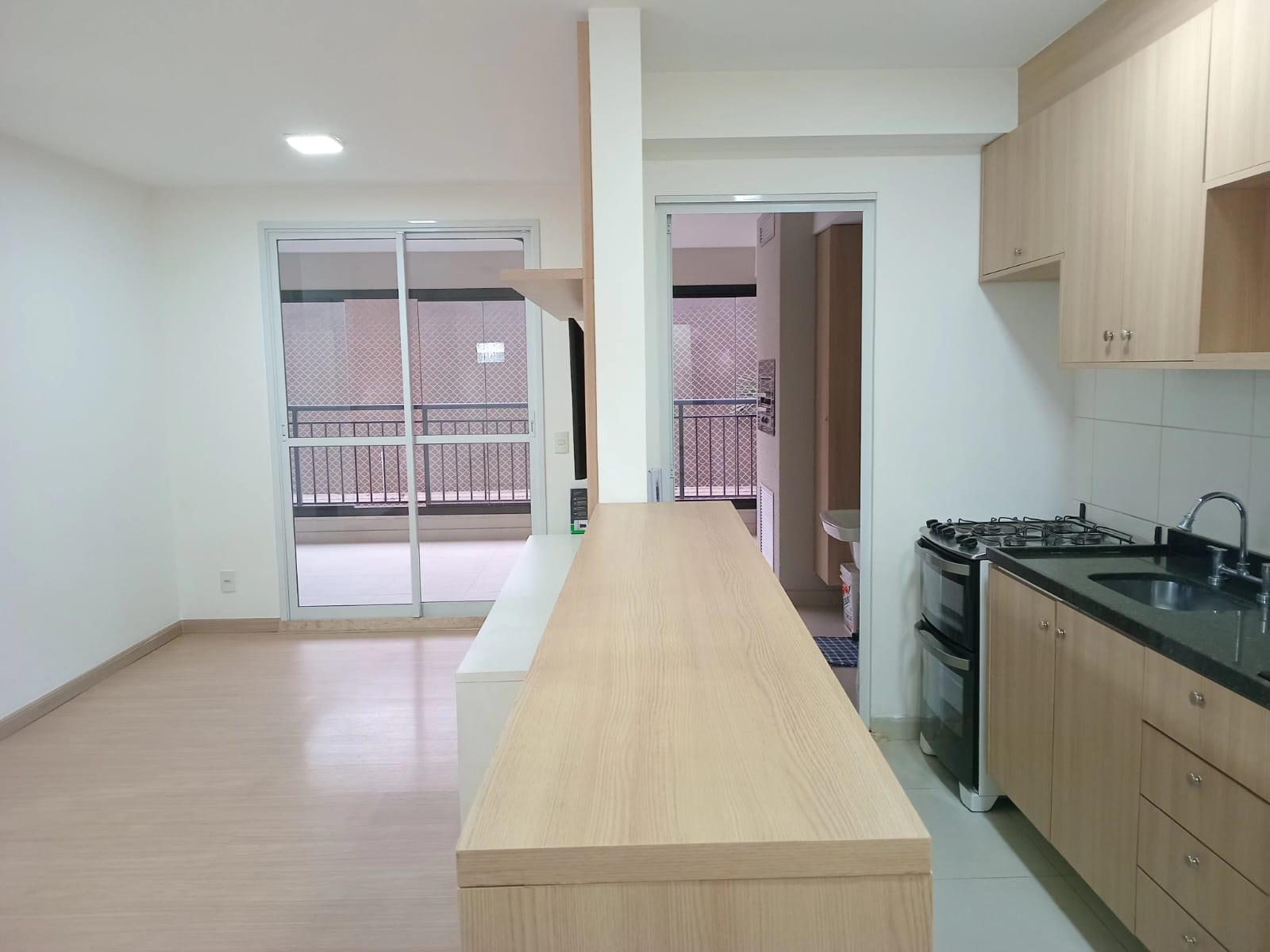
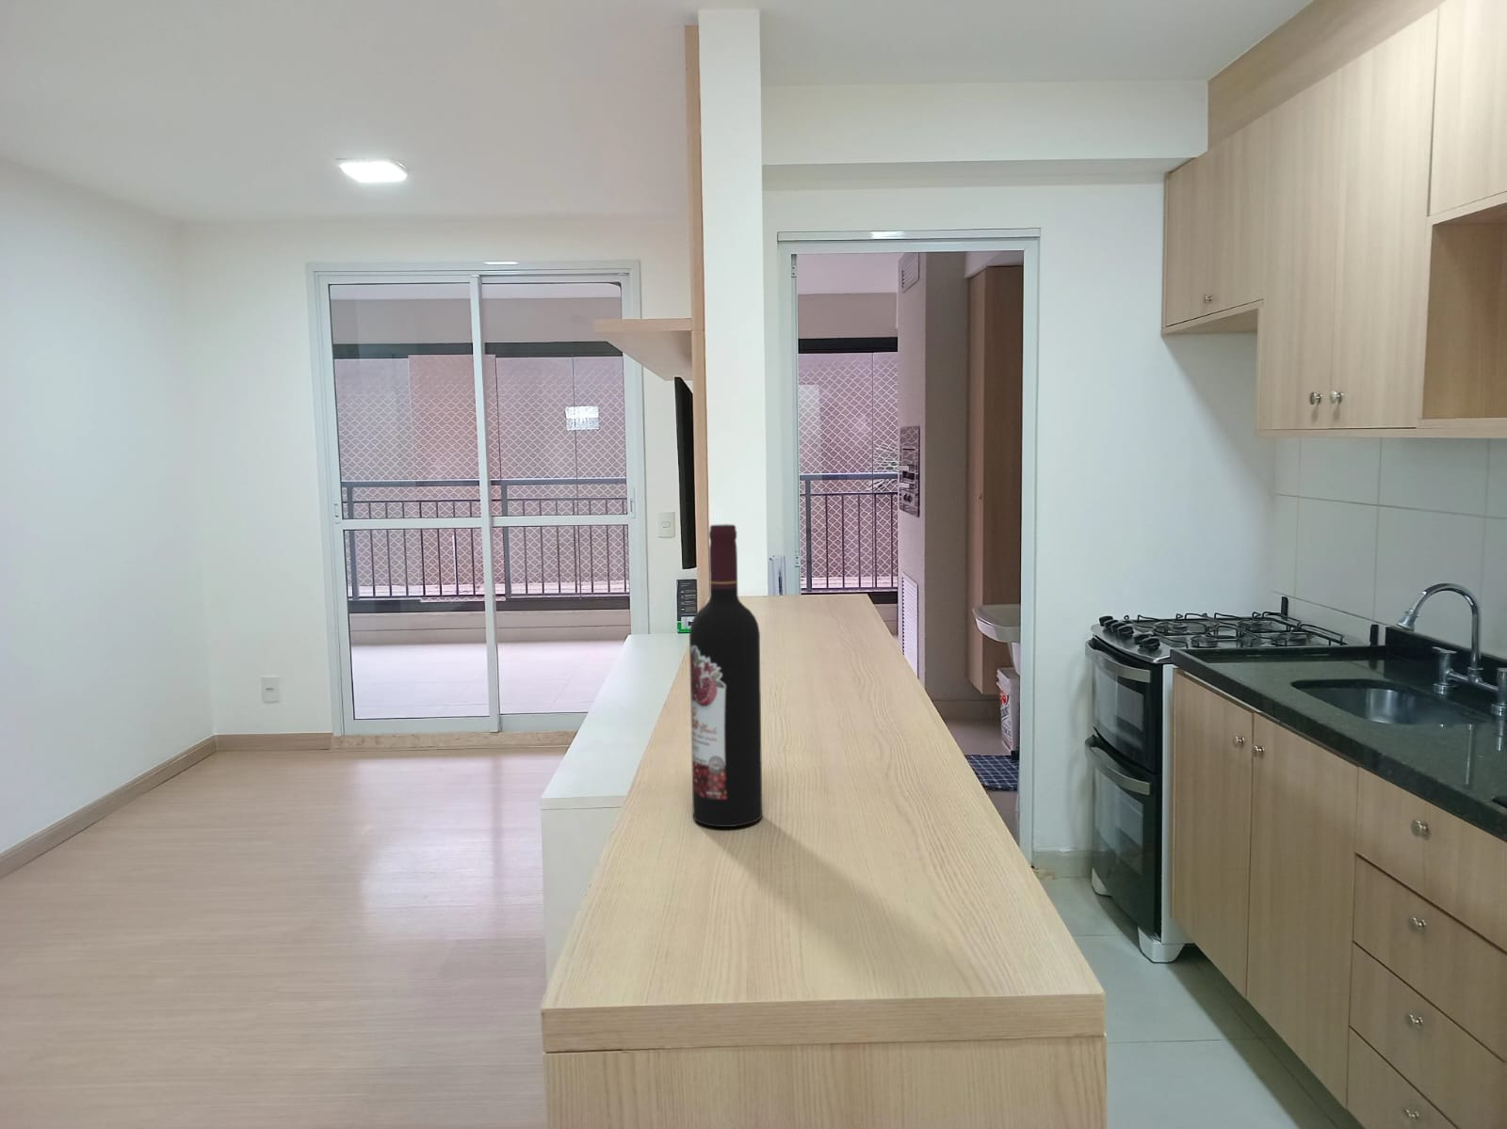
+ wine bottle [688,523,763,828]
